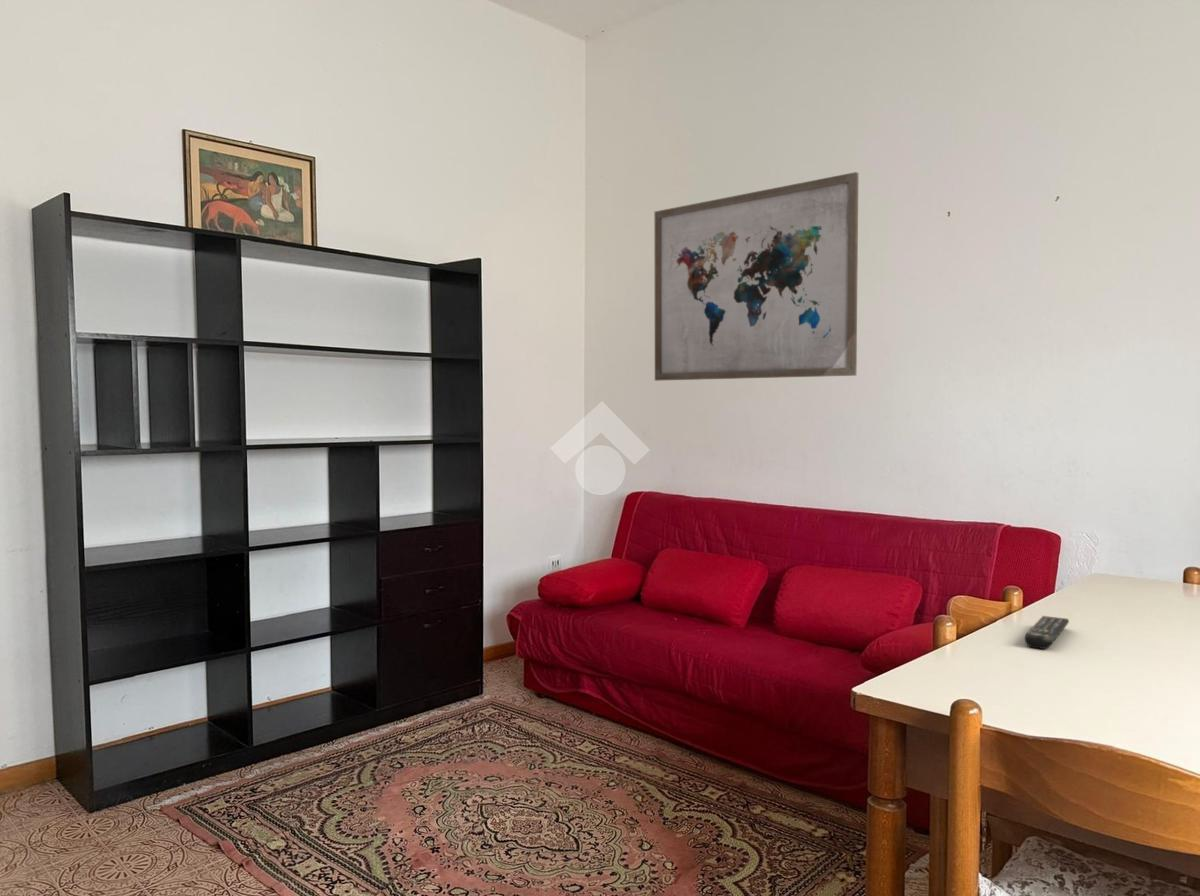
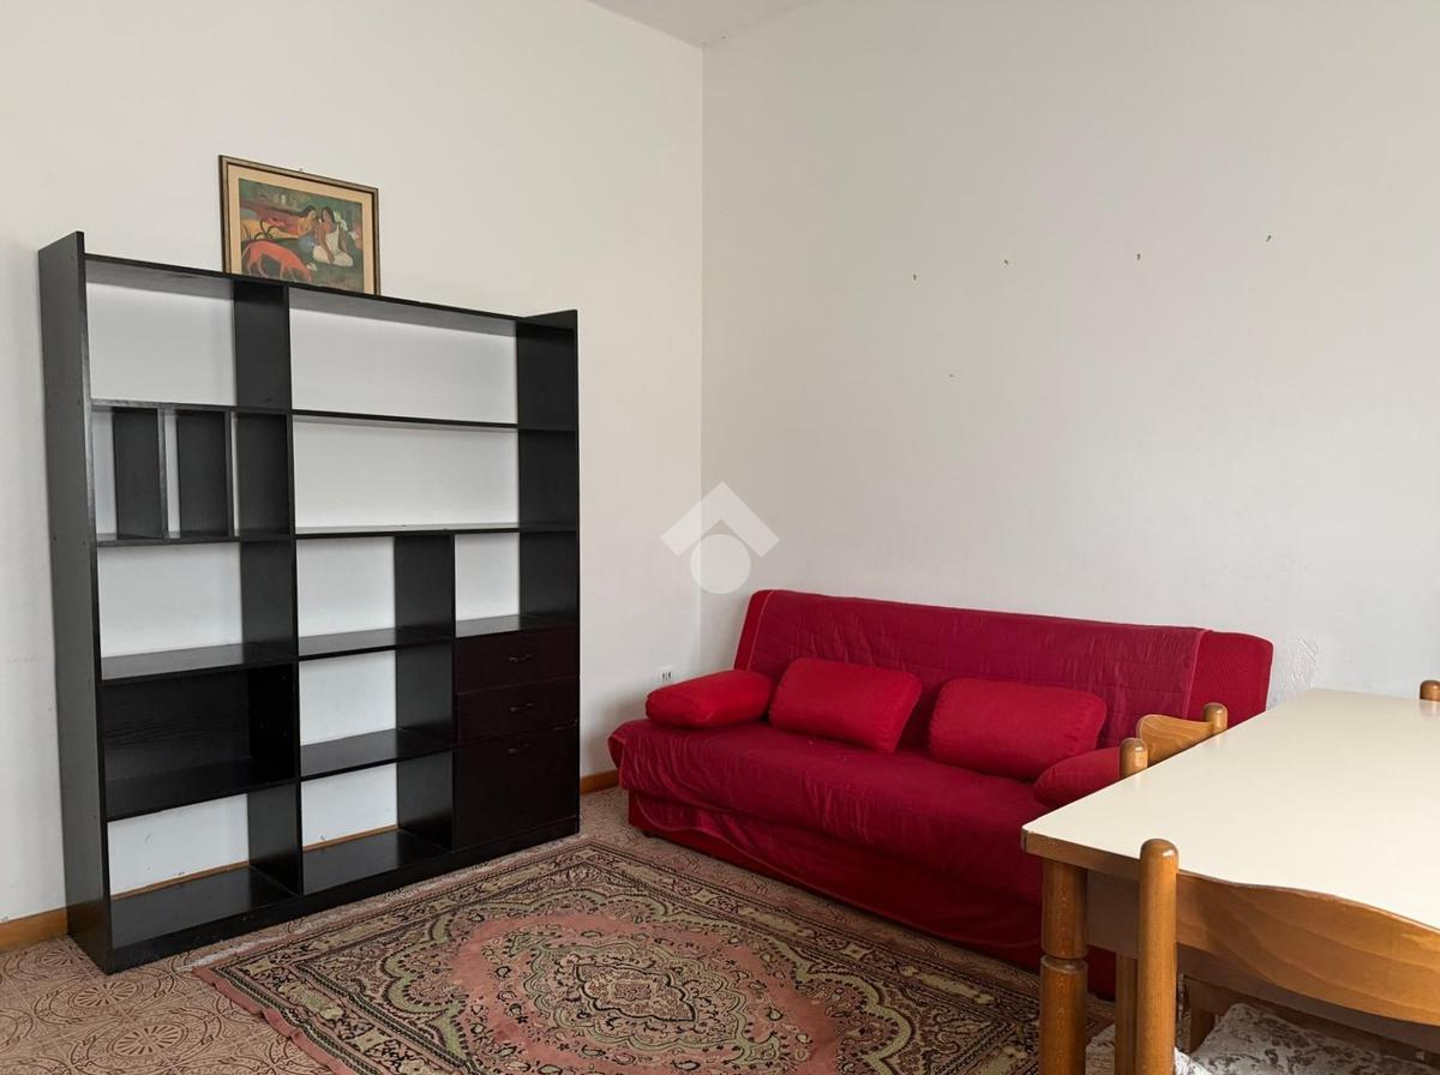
- wall art [654,171,859,382]
- remote control [1024,615,1070,650]
